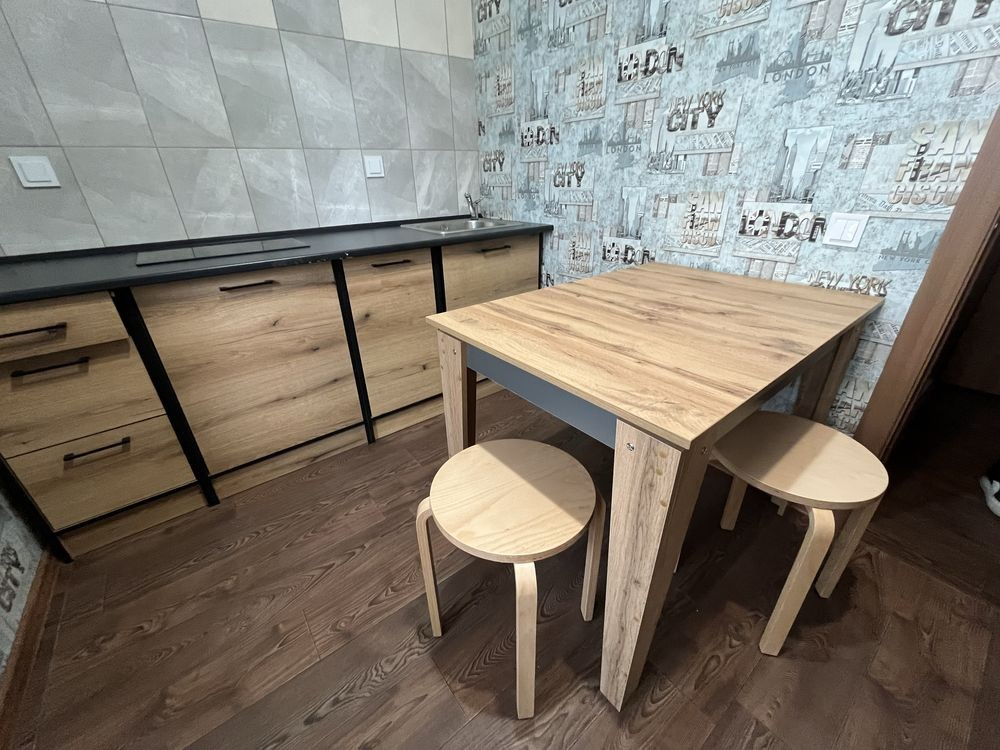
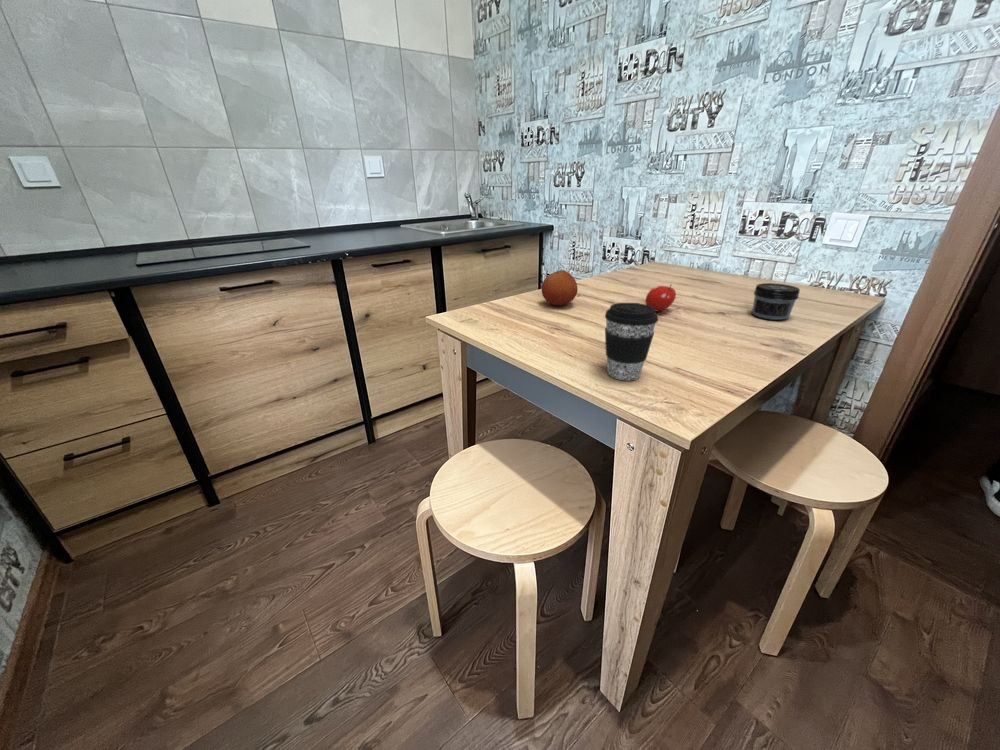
+ fruit [540,269,578,306]
+ fruit [644,283,677,312]
+ coffee cup [604,302,659,381]
+ jar [751,282,801,321]
